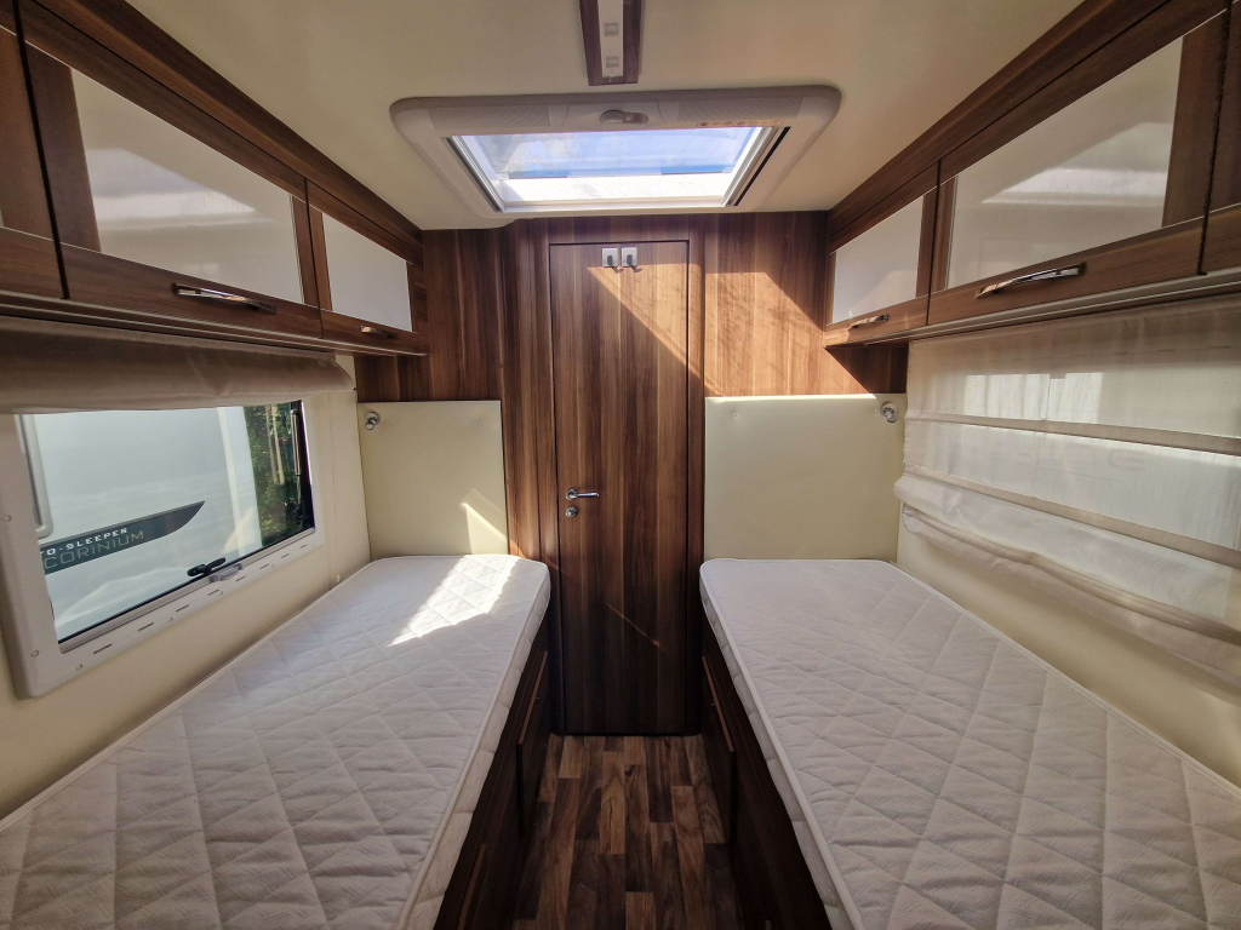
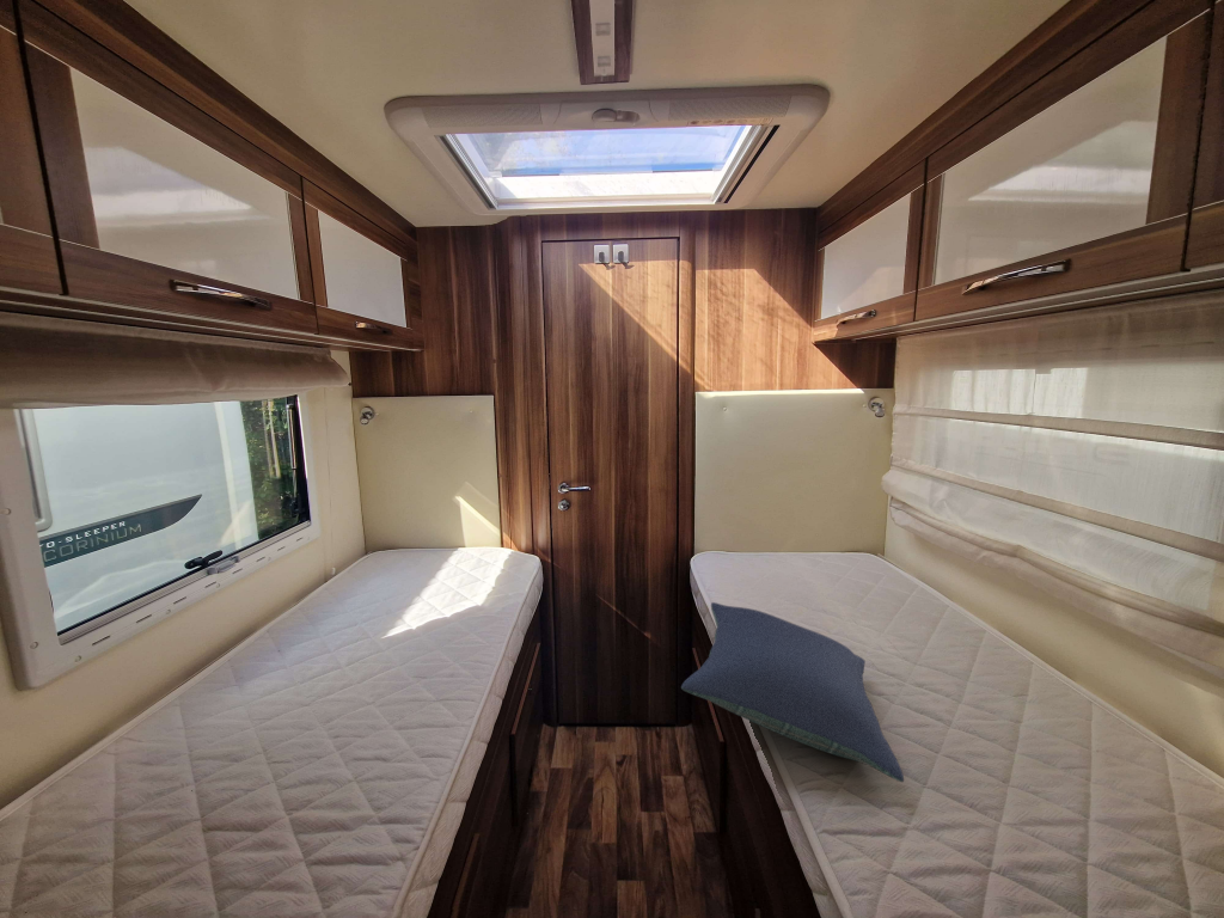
+ pillow [680,601,905,783]
